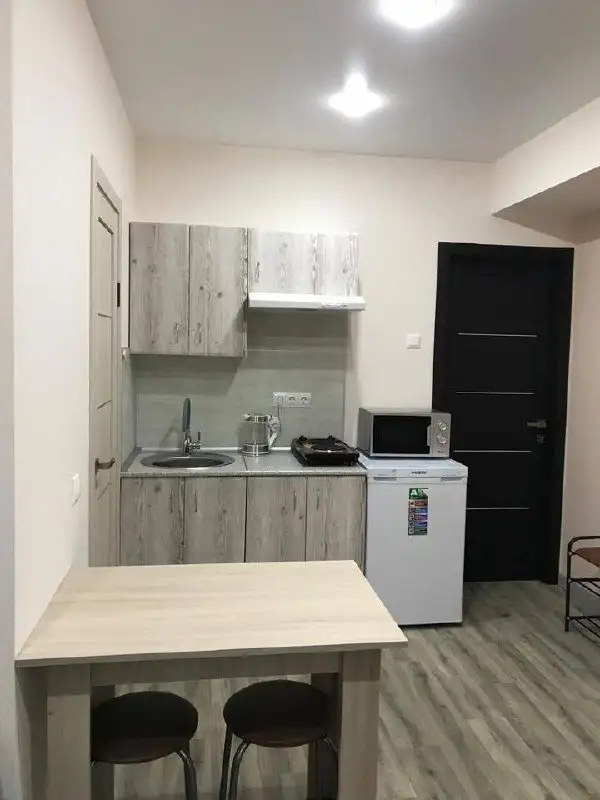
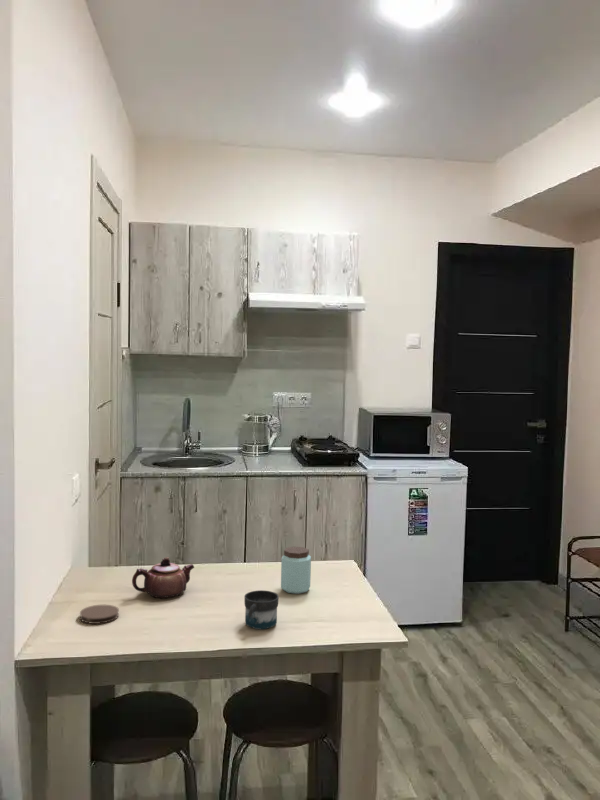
+ peanut butter [280,546,312,595]
+ teapot [131,556,195,599]
+ coaster [79,604,120,625]
+ mug [243,589,280,630]
